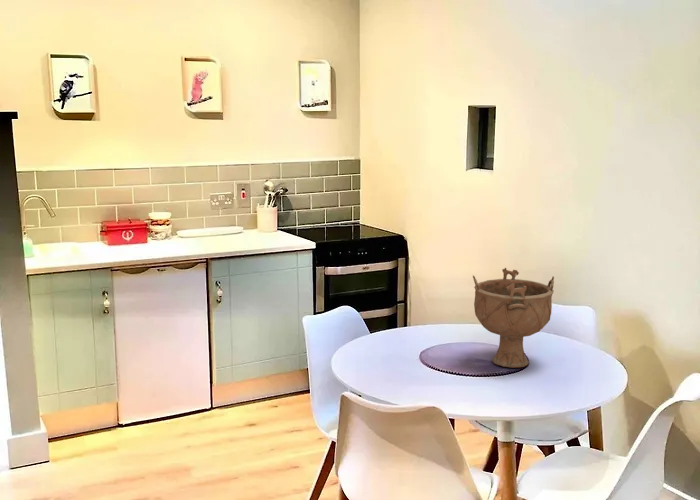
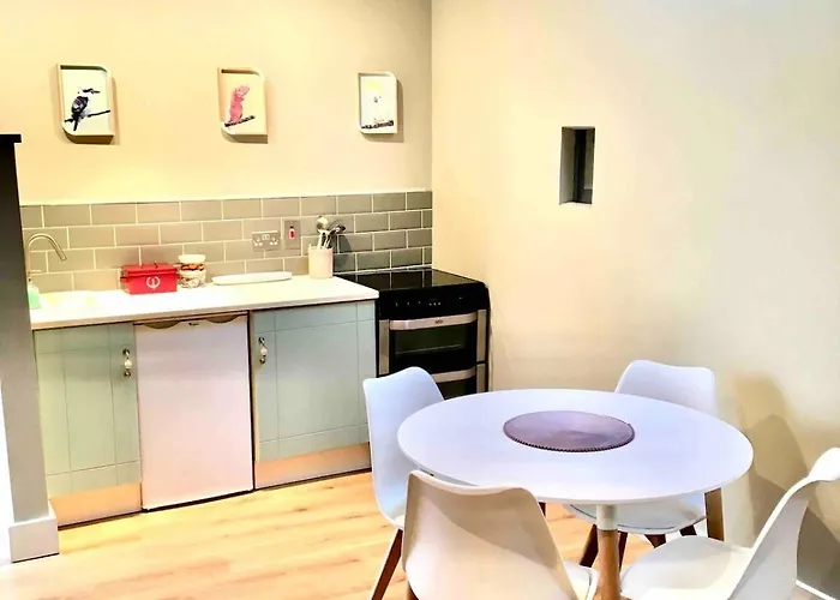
- decorative bowl [472,267,555,369]
